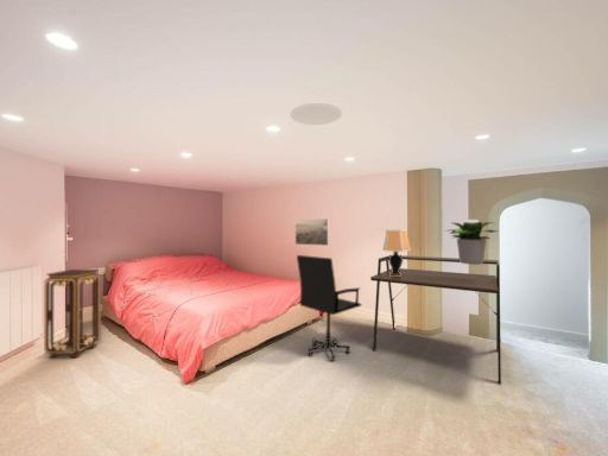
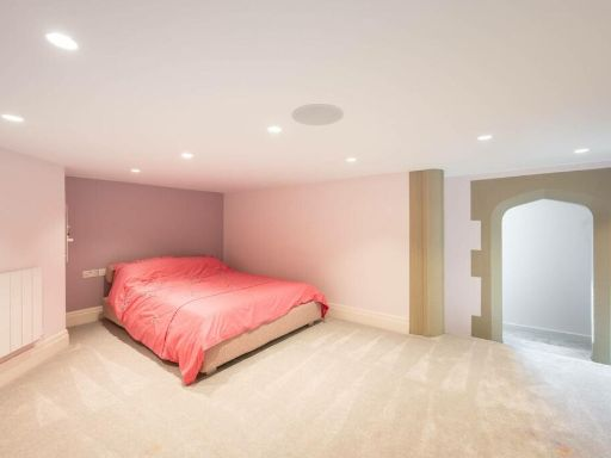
- pedestal table [43,268,102,359]
- potted plant [444,221,499,266]
- table lamp [382,229,412,277]
- office chair [296,254,362,362]
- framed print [294,217,330,247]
- desk [369,254,502,385]
